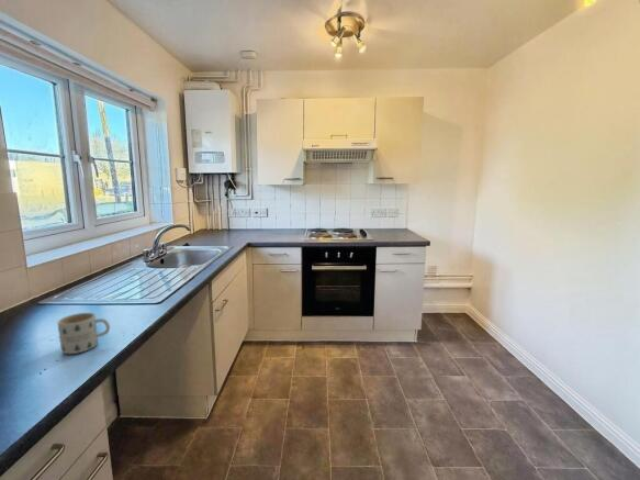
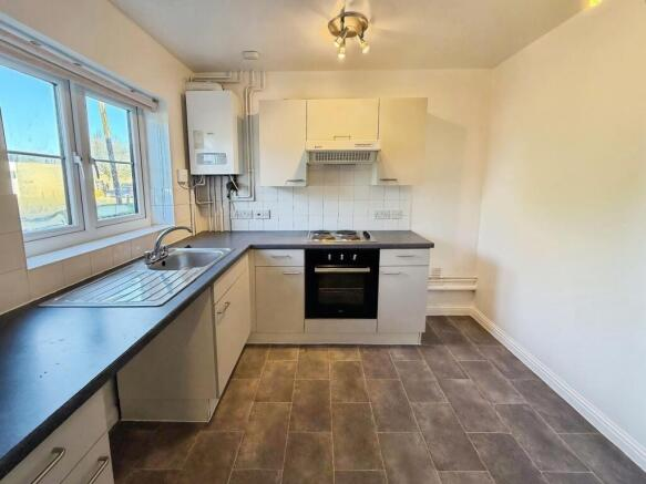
- mug [57,312,111,355]
